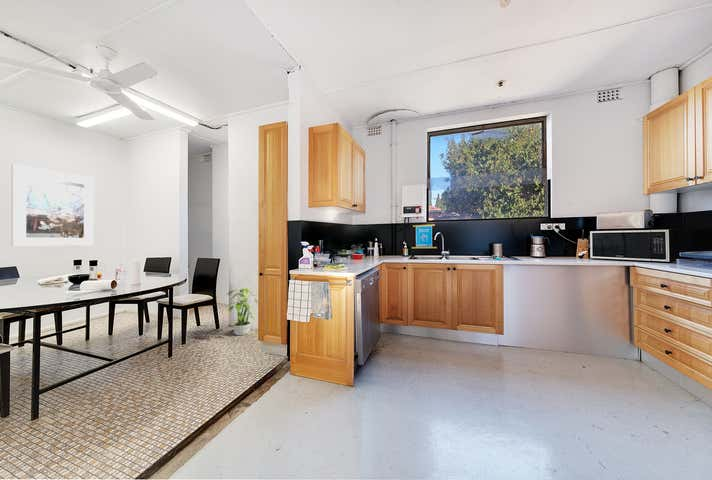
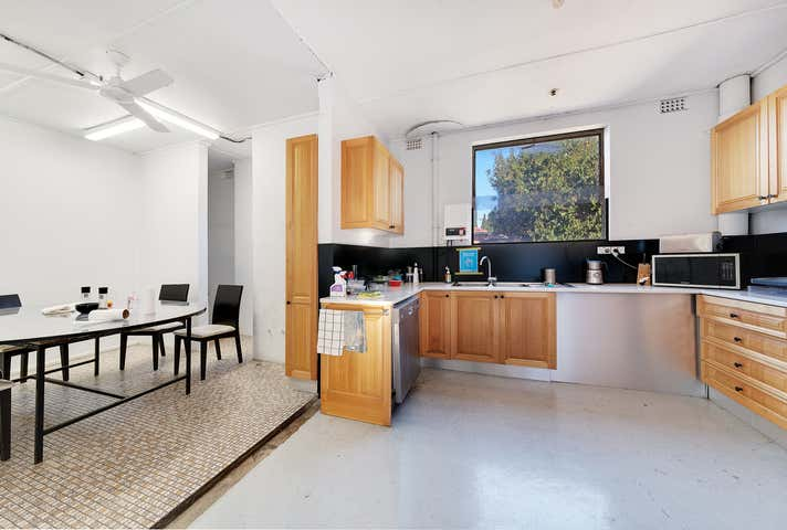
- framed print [11,163,95,247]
- potted plant [225,286,258,336]
